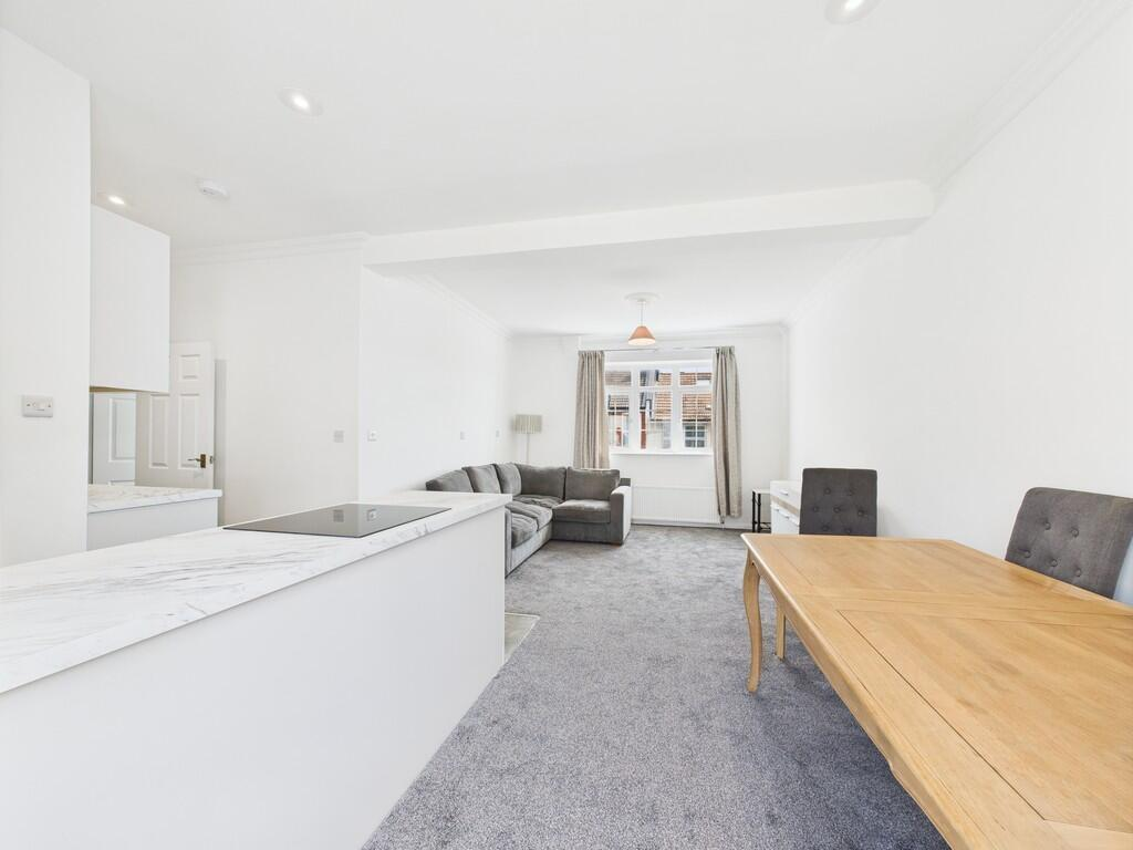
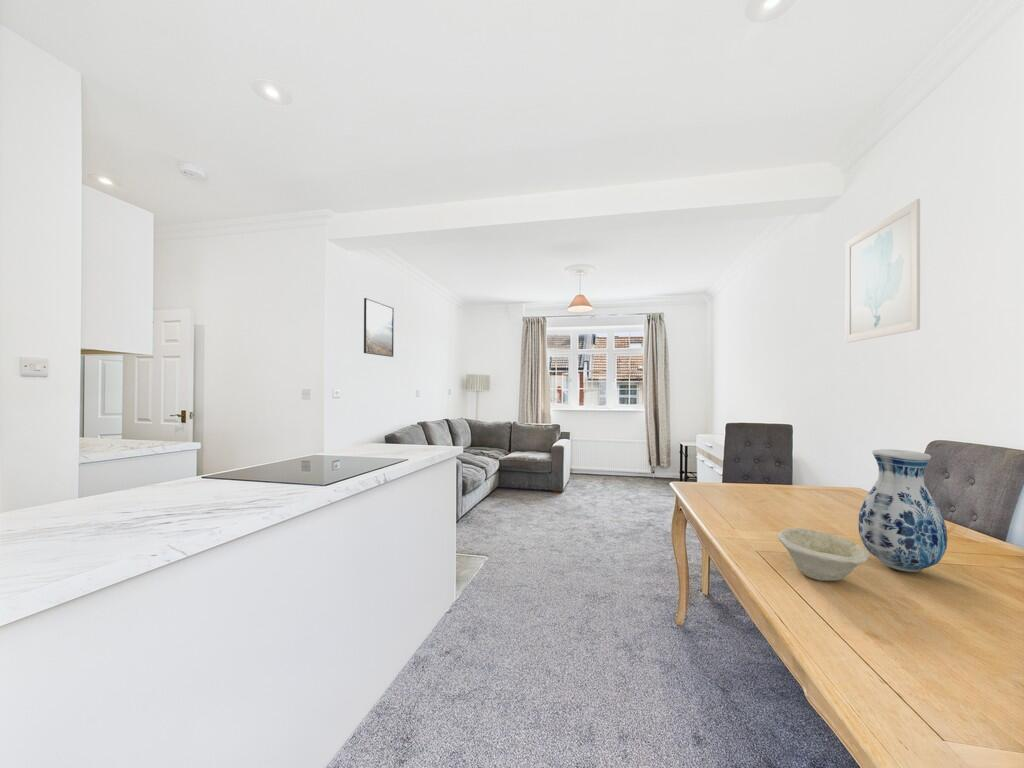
+ bowl [776,527,870,582]
+ vase [858,448,948,573]
+ wall art [845,198,921,344]
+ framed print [363,297,395,358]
